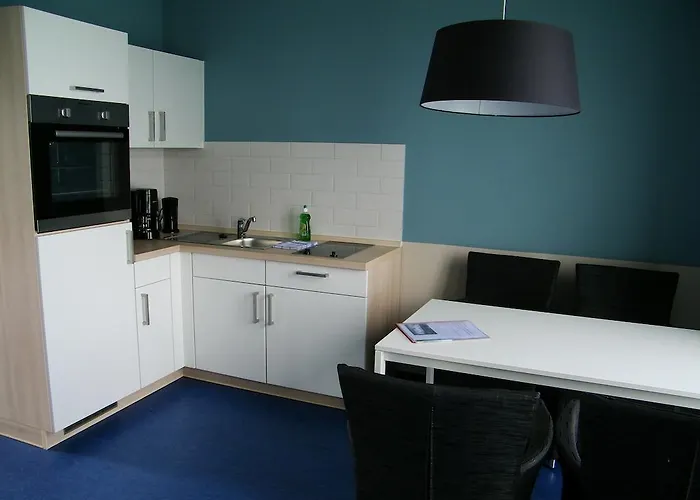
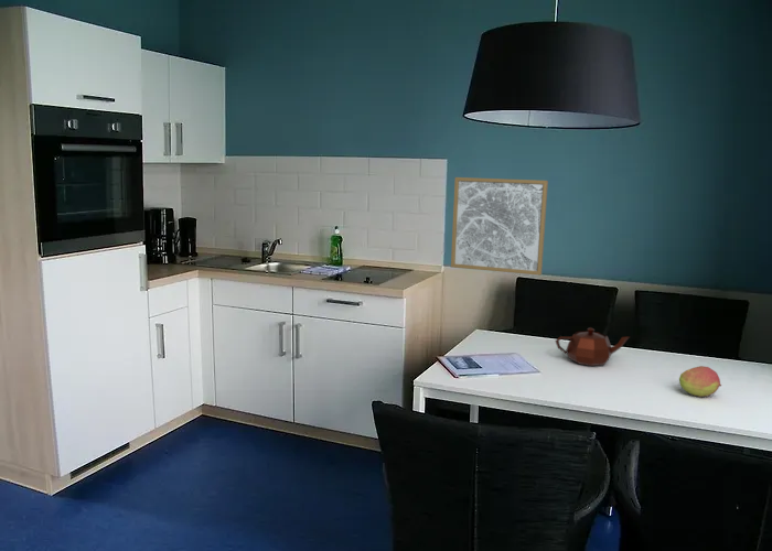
+ teapot [555,326,630,367]
+ wall art [450,176,549,277]
+ fruit [678,365,722,398]
